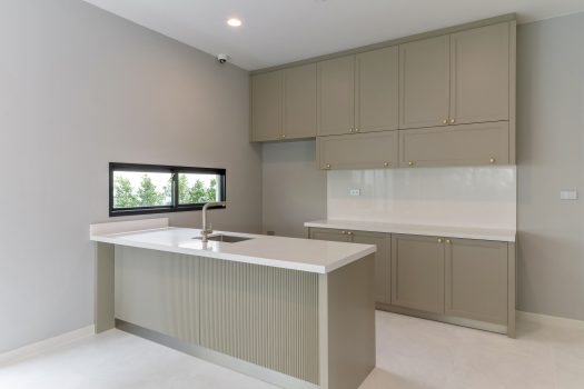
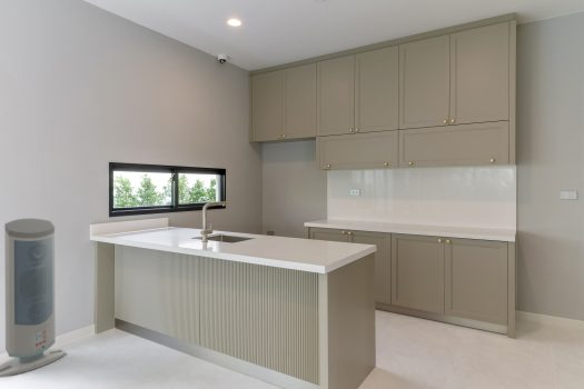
+ air purifier [0,218,68,378]
